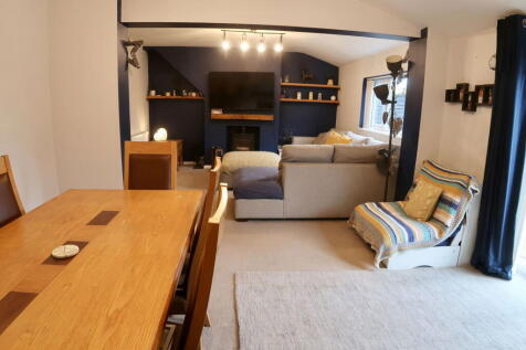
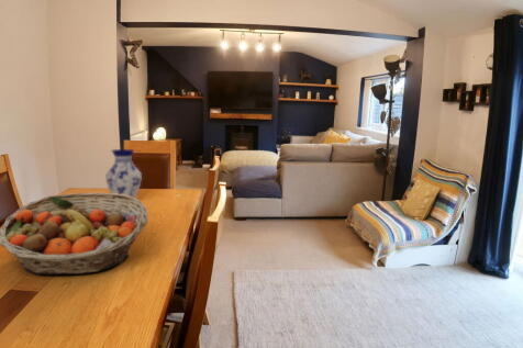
+ fruit basket [0,192,149,276]
+ vase [104,148,143,200]
